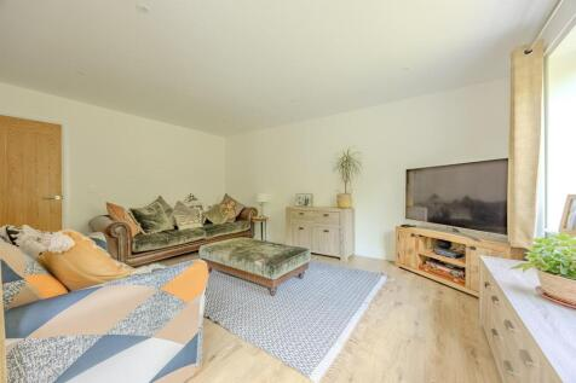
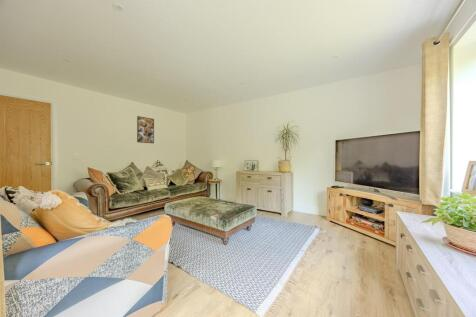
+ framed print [136,115,155,144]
